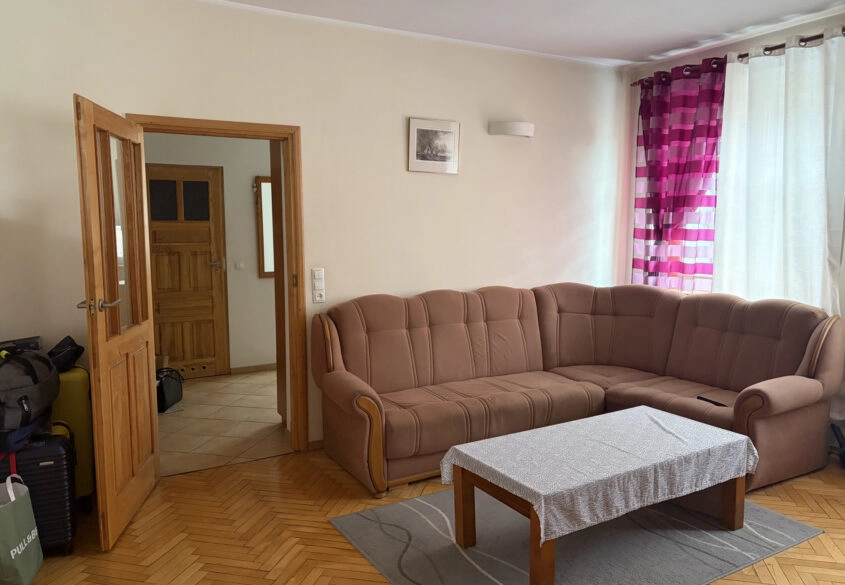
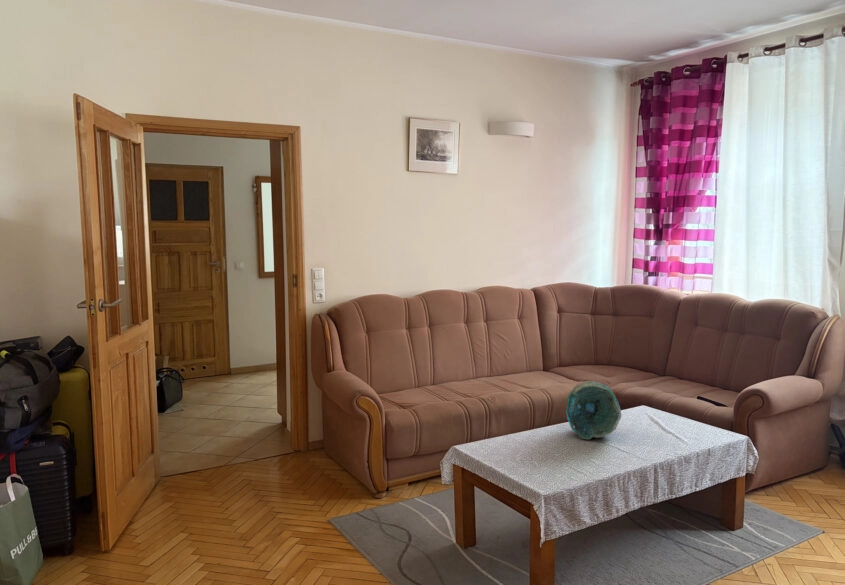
+ decorative bowl [565,380,622,440]
